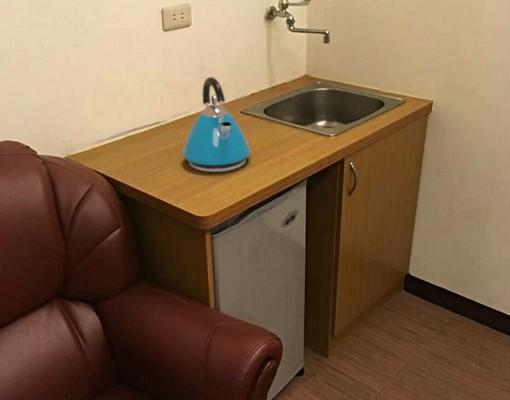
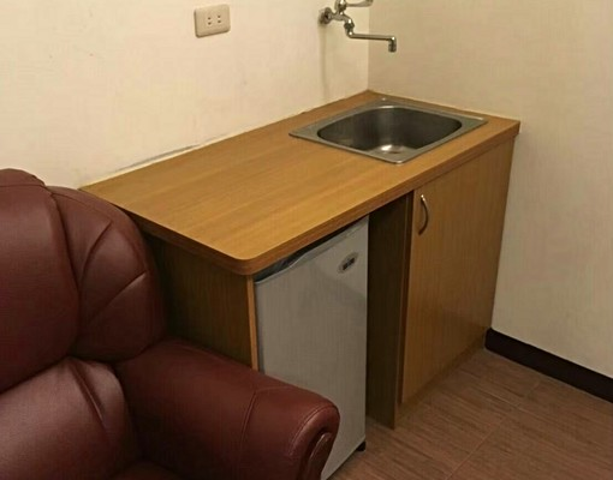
- kettle [182,76,251,173]
